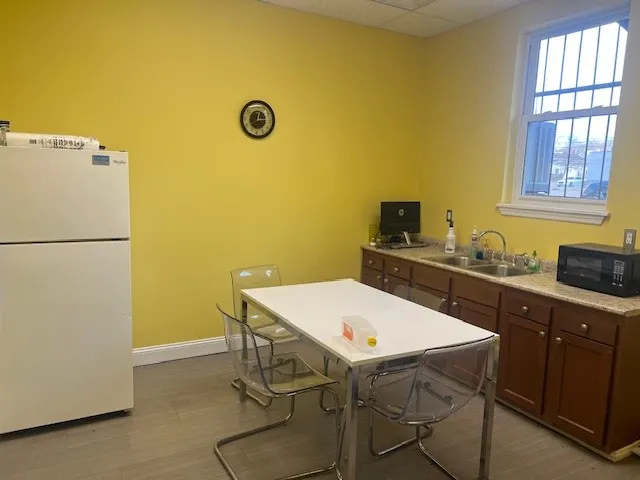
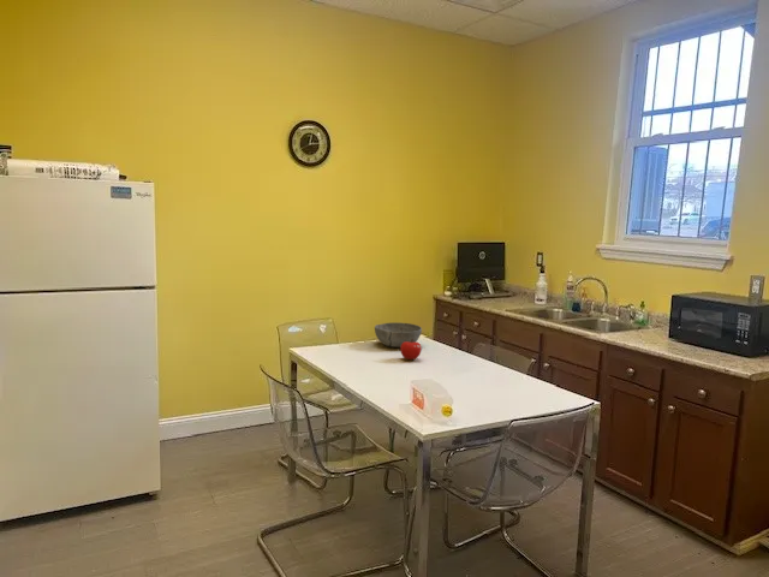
+ fruit [399,339,423,361]
+ bowl [374,321,423,349]
